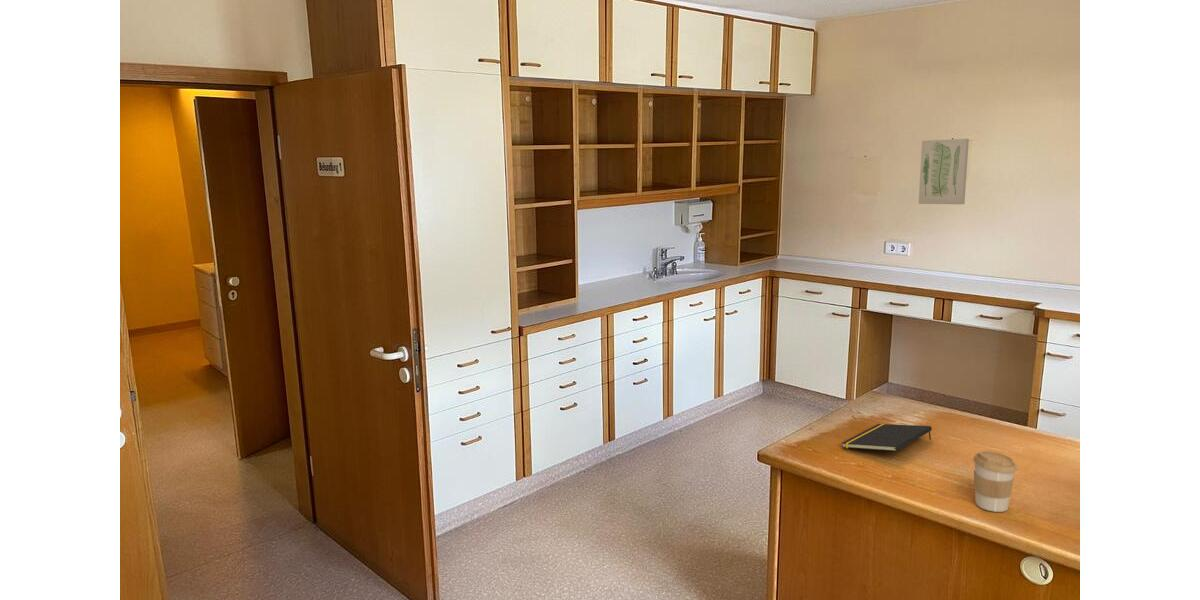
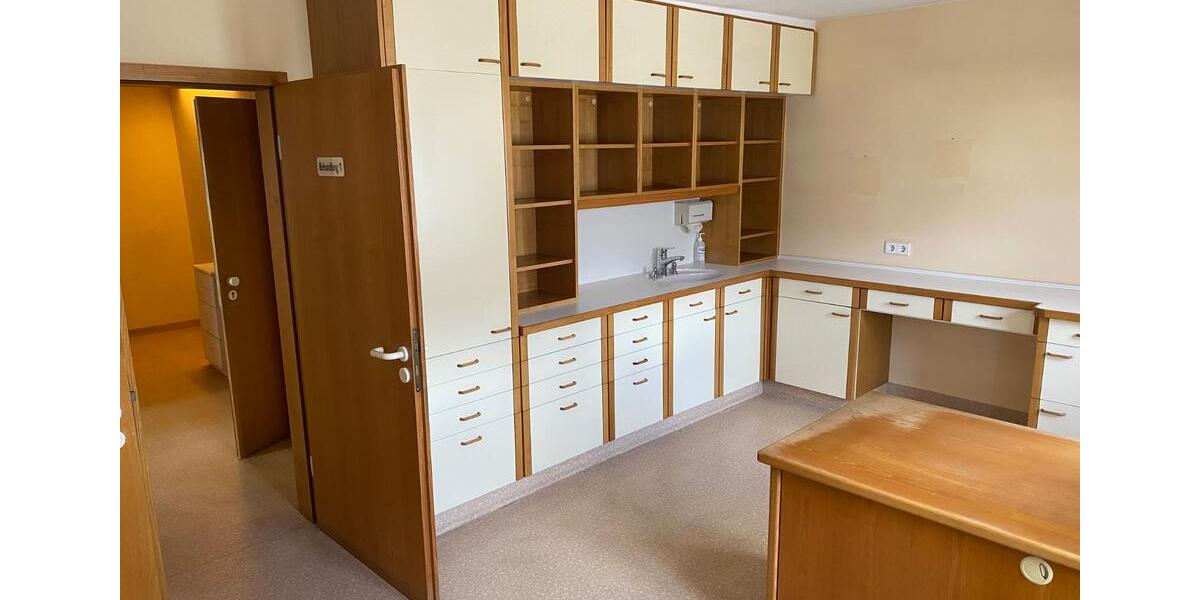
- coffee cup [972,450,1018,513]
- notepad [841,423,933,452]
- wall art [918,138,970,205]
